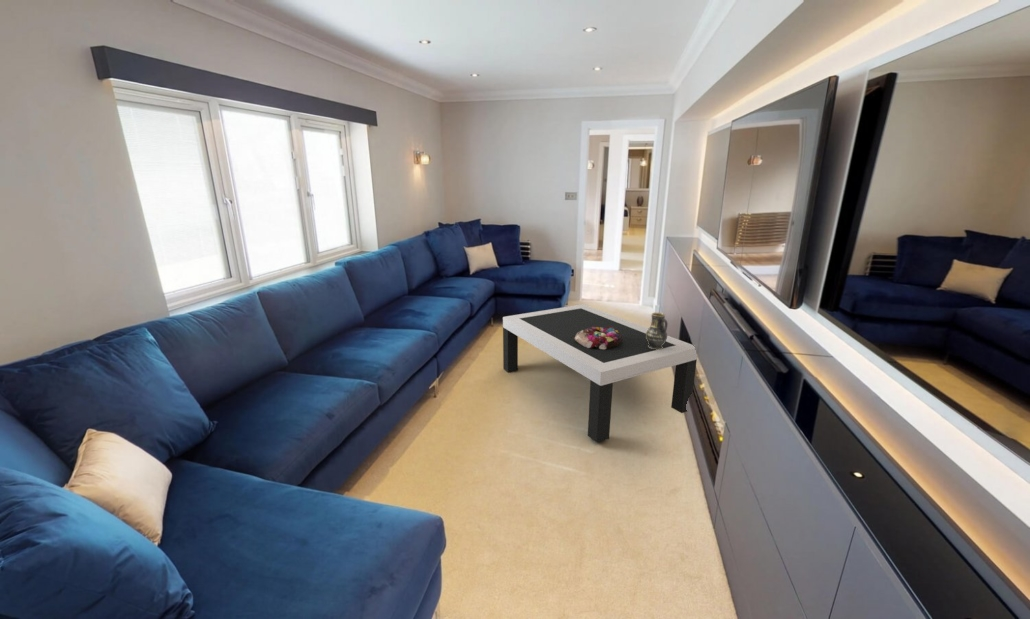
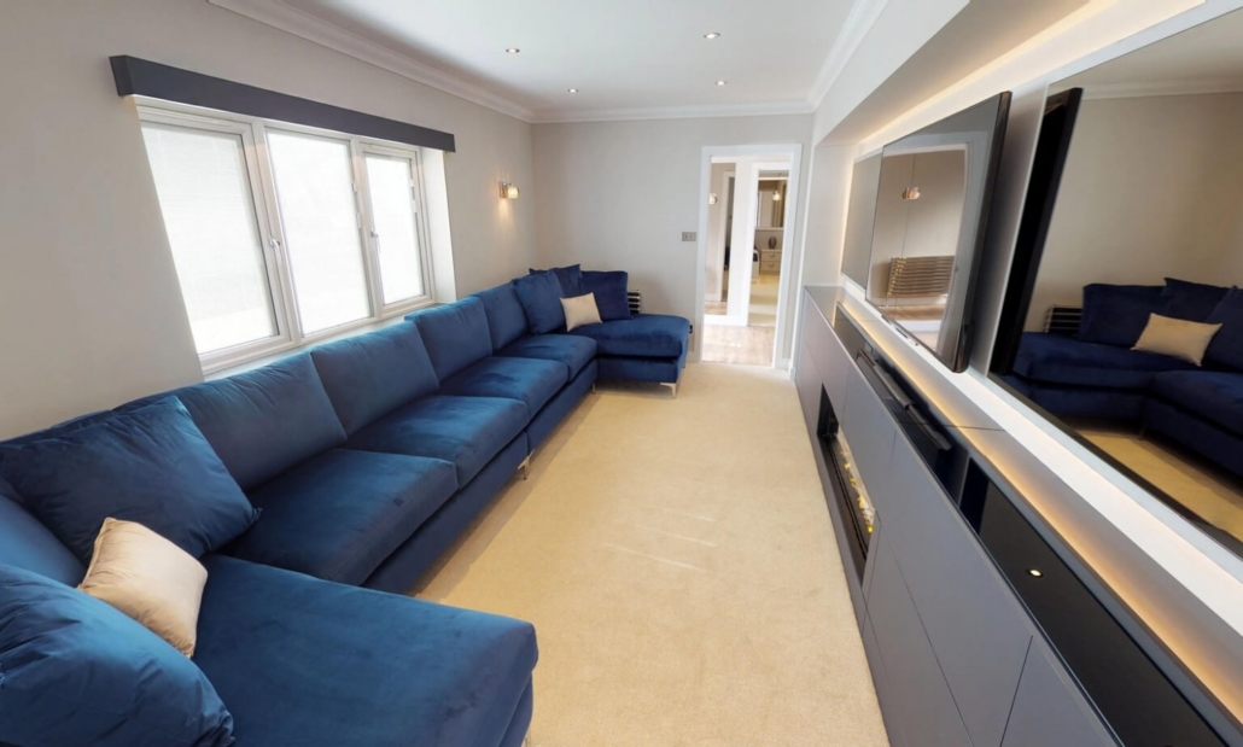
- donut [574,327,623,349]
- coffee table [502,303,698,444]
- vase [646,312,669,350]
